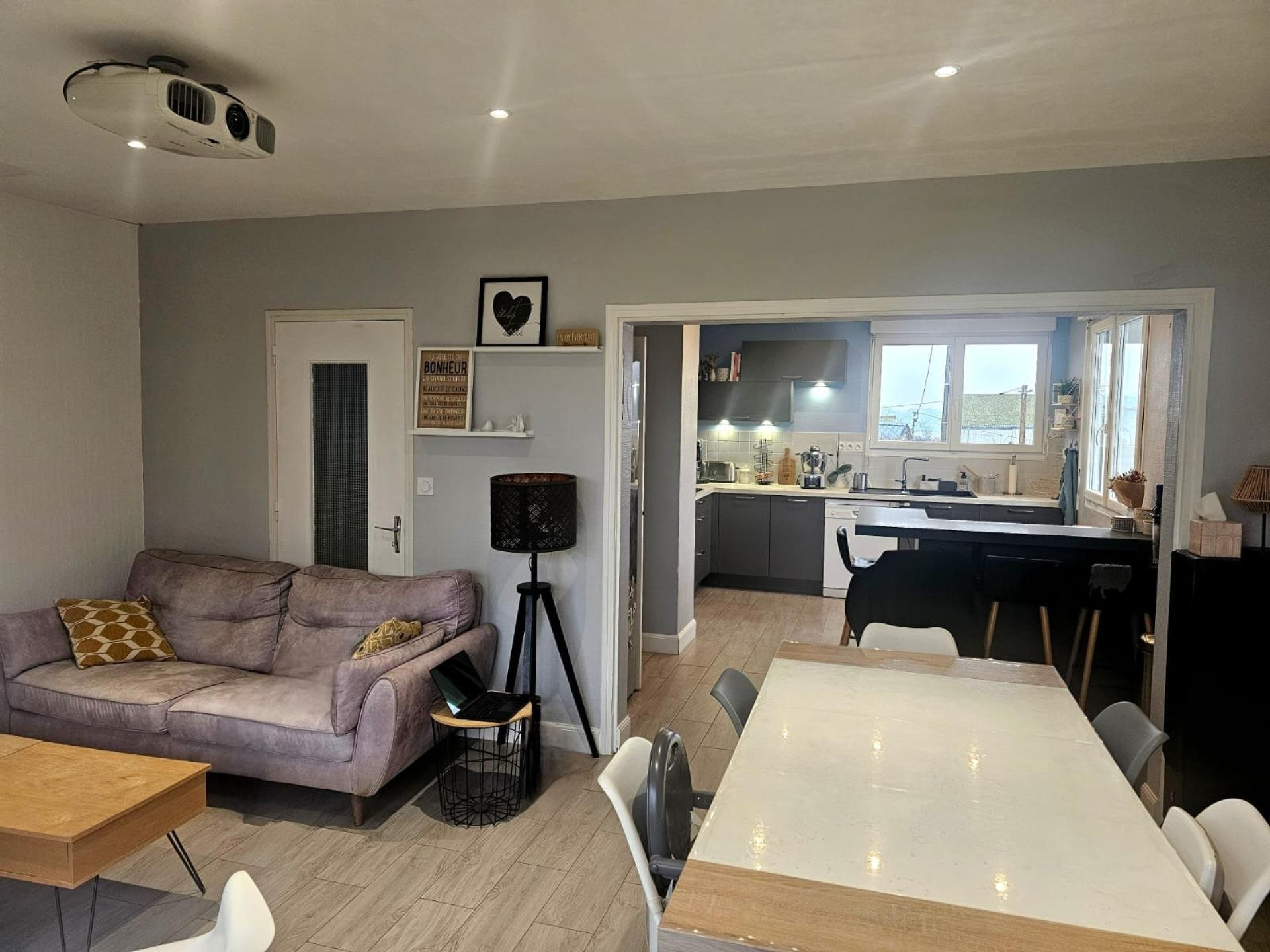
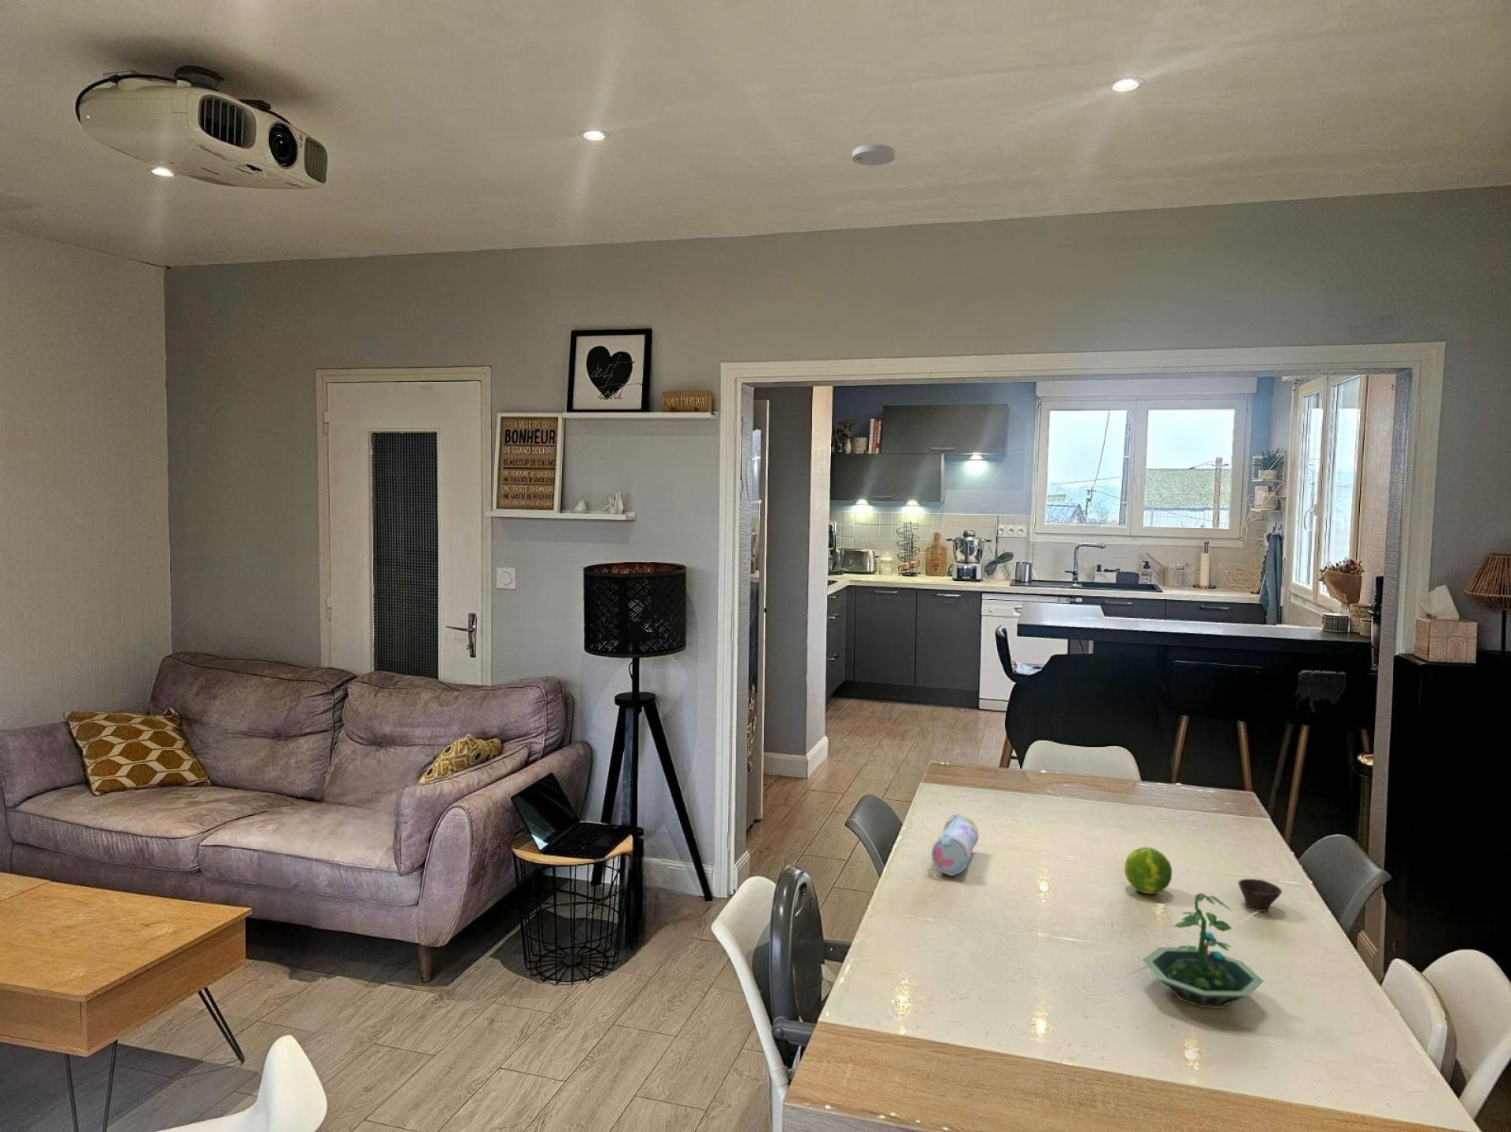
+ cup [1237,878,1283,913]
+ pencil case [932,813,980,876]
+ fruit [1124,847,1173,894]
+ terrarium [1142,892,1265,1008]
+ smoke detector [852,144,896,166]
